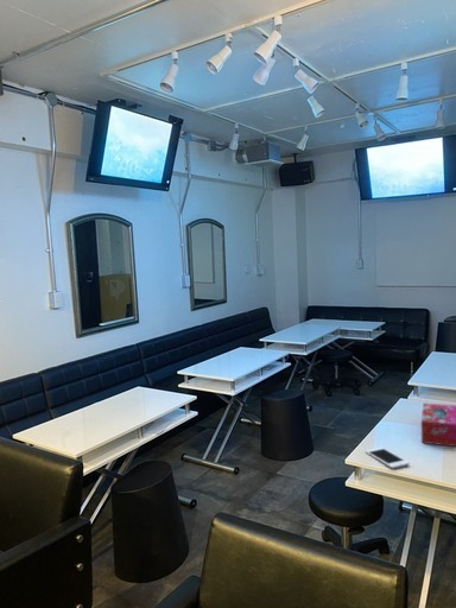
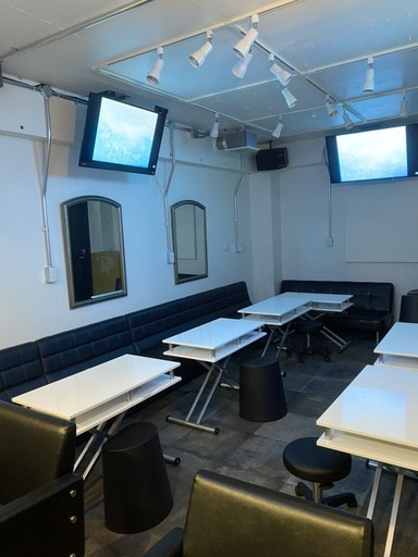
- tissue box [420,401,456,448]
- cell phone [365,446,411,470]
